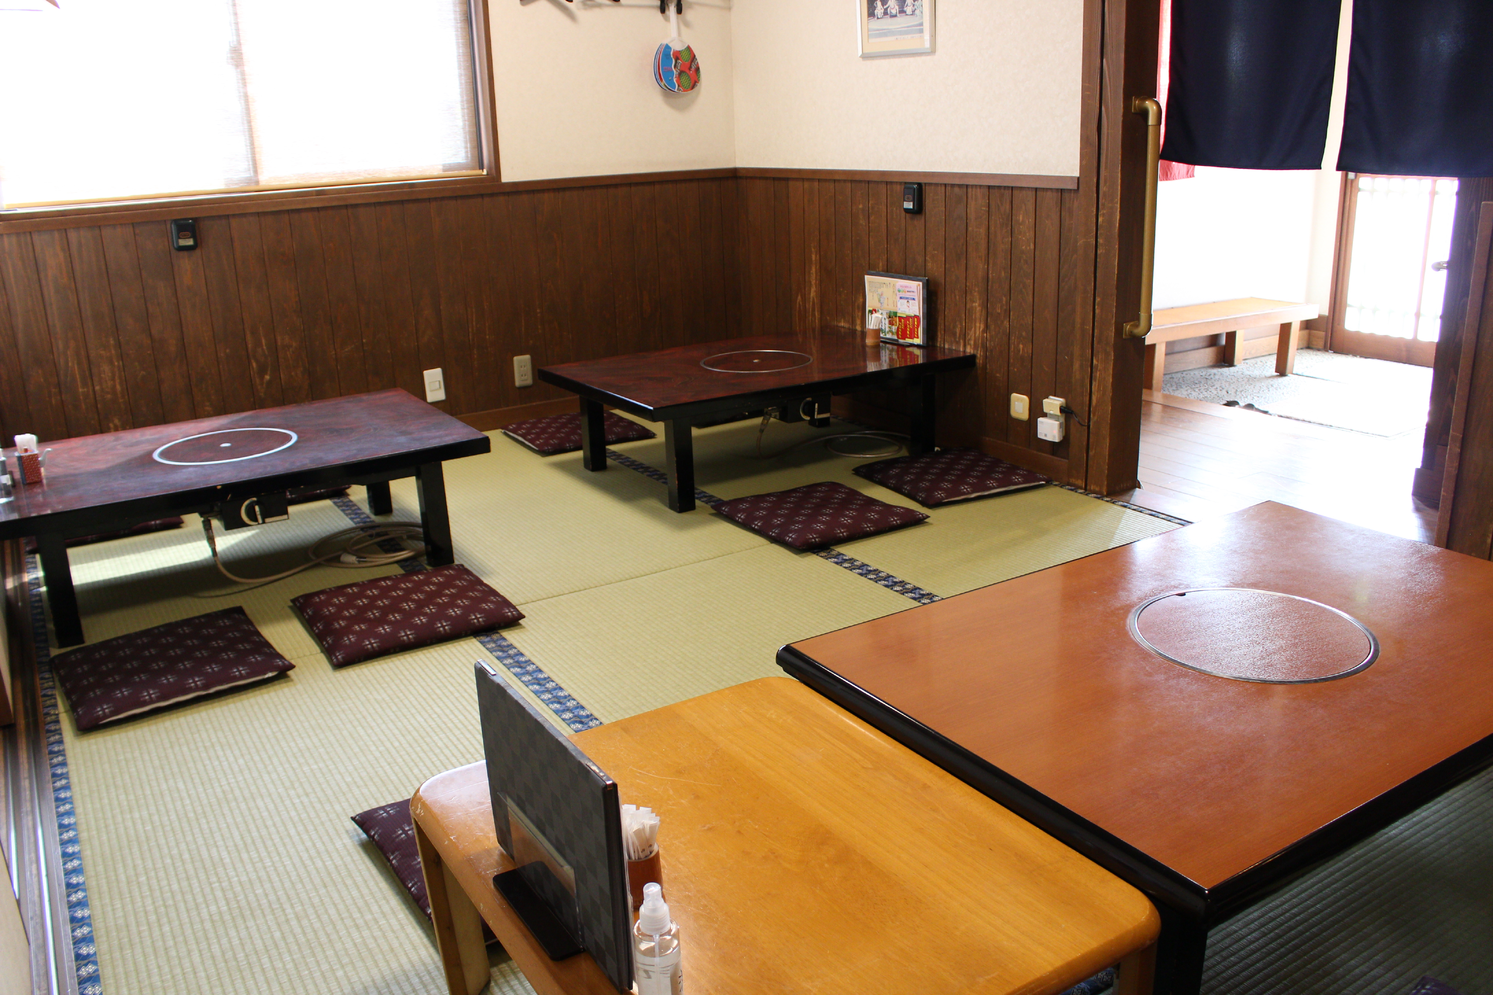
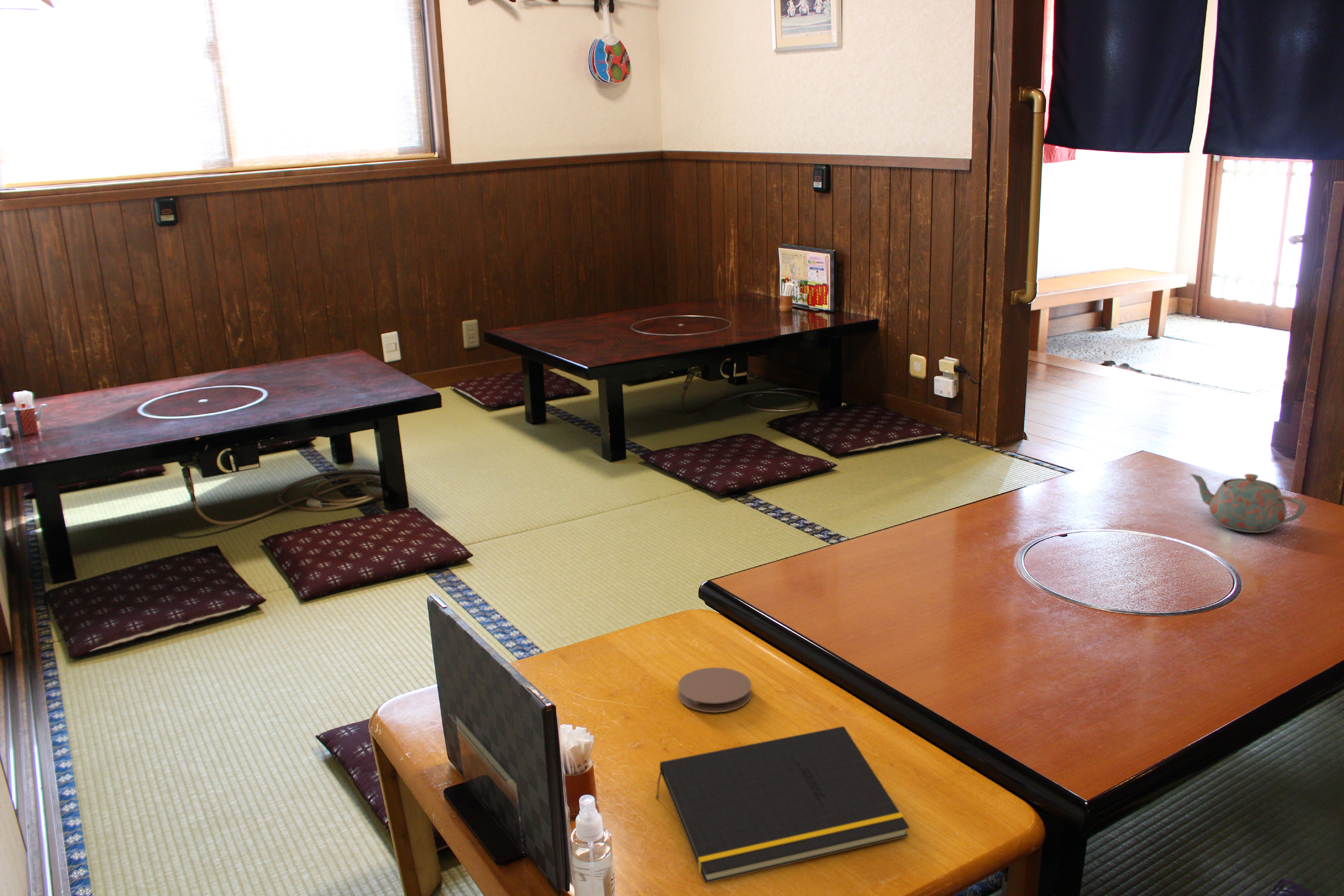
+ teapot [1190,473,1306,533]
+ notepad [655,726,910,884]
+ coaster [678,667,752,713]
